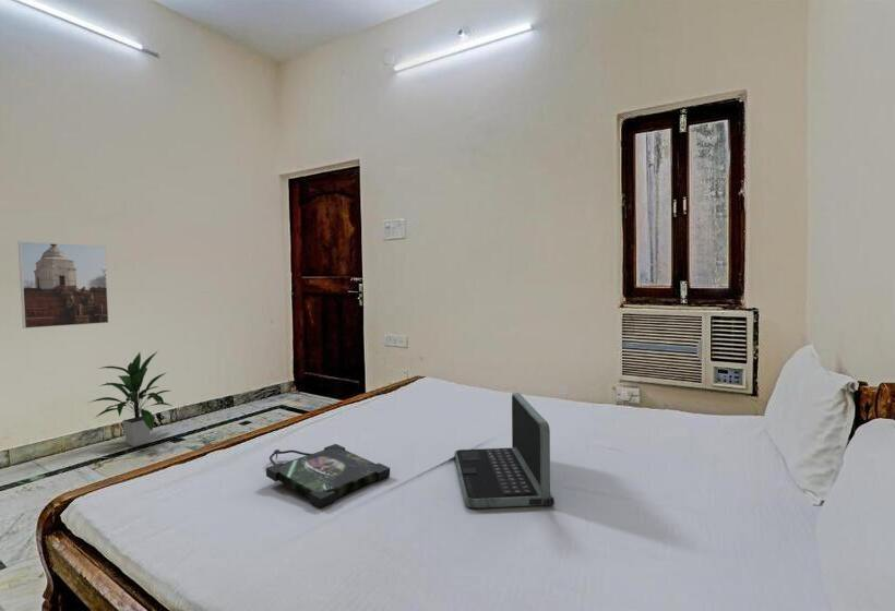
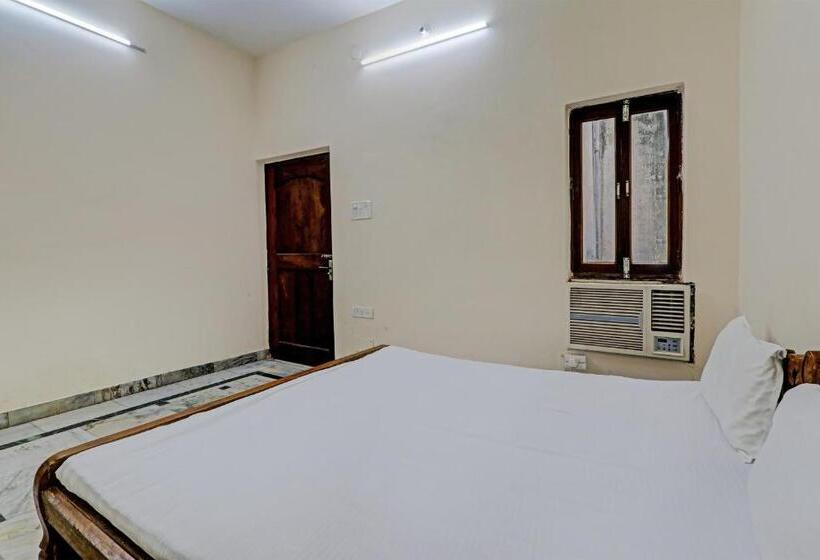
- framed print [17,240,110,330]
- photo frame [265,443,391,510]
- indoor plant [88,349,172,447]
- laptop [454,392,556,510]
